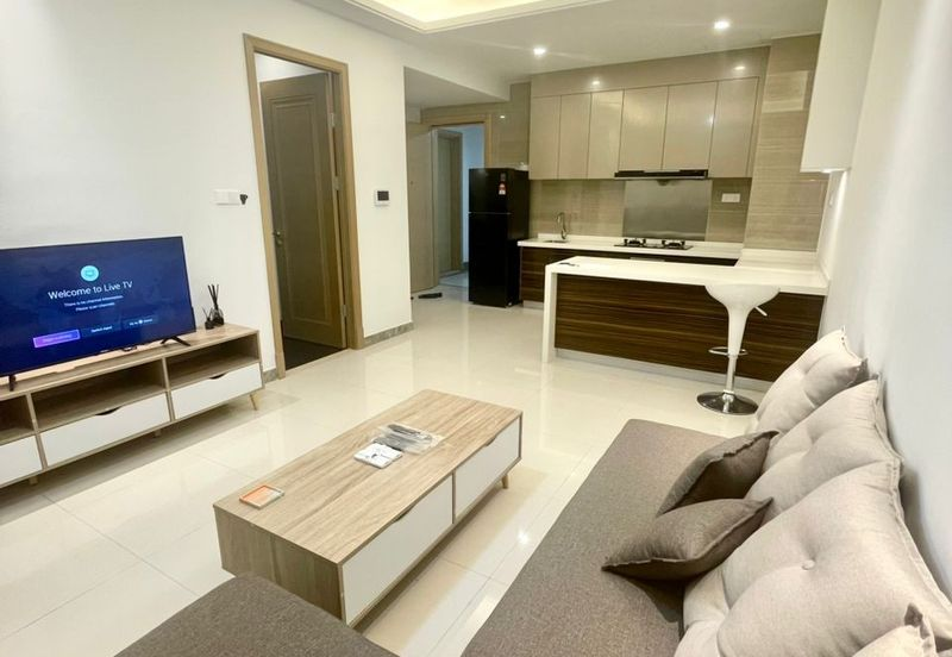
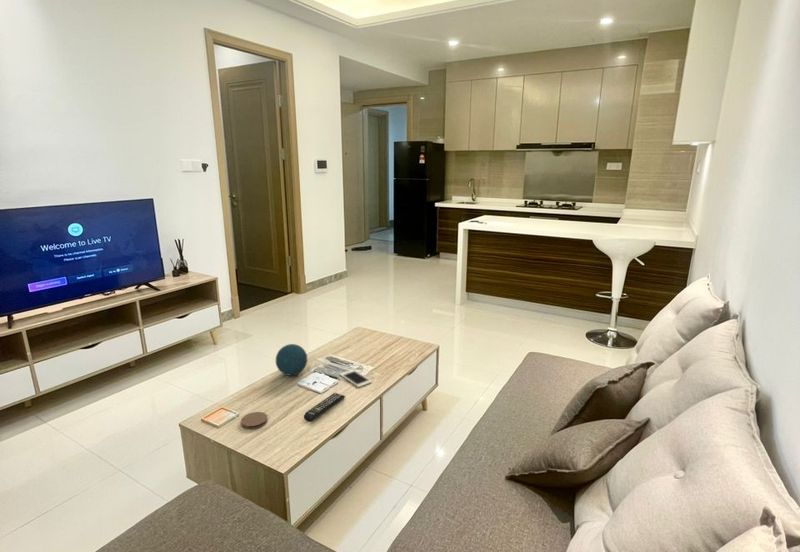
+ remote control [303,392,346,423]
+ cell phone [339,369,373,388]
+ coaster [240,411,269,430]
+ decorative orb [275,343,308,377]
